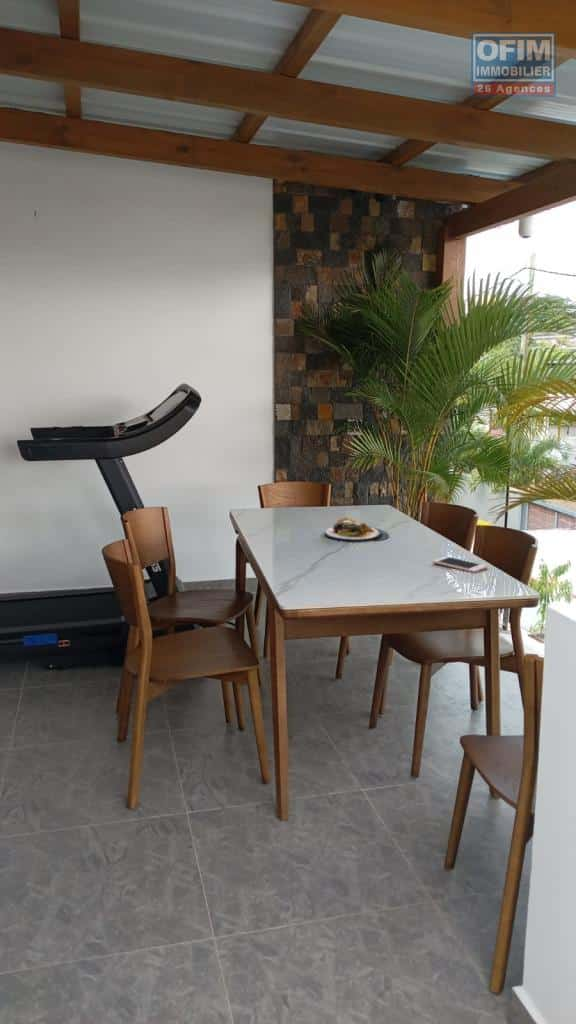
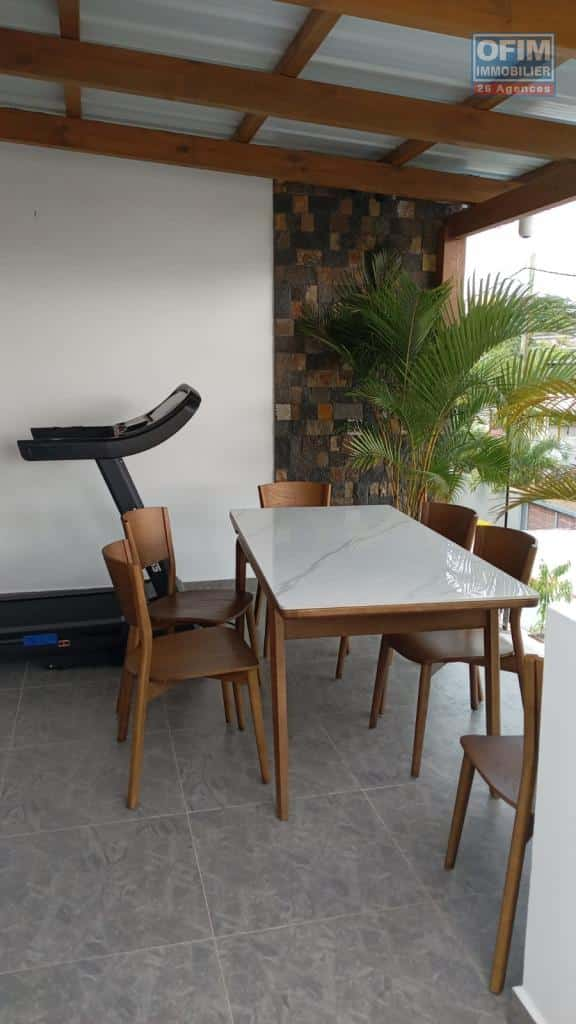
- plate [324,516,390,543]
- cell phone [432,555,488,574]
